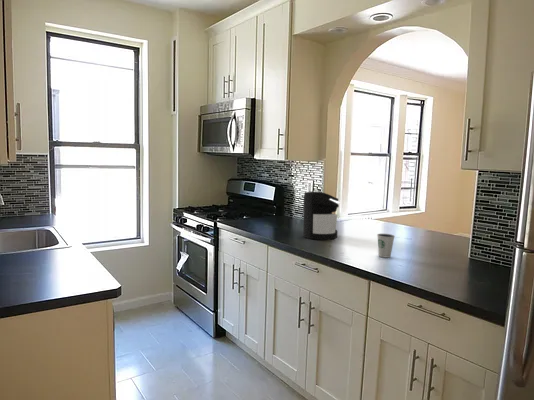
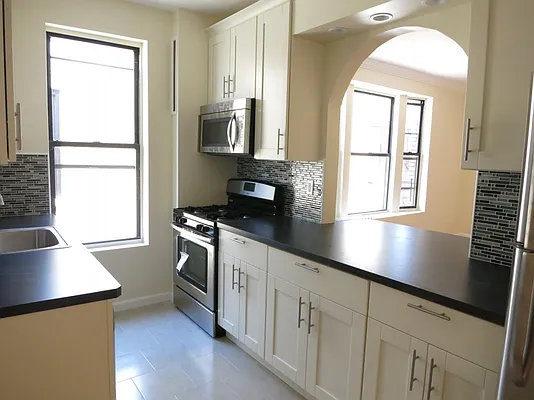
- coffee maker [302,191,341,241]
- dixie cup [376,233,396,258]
